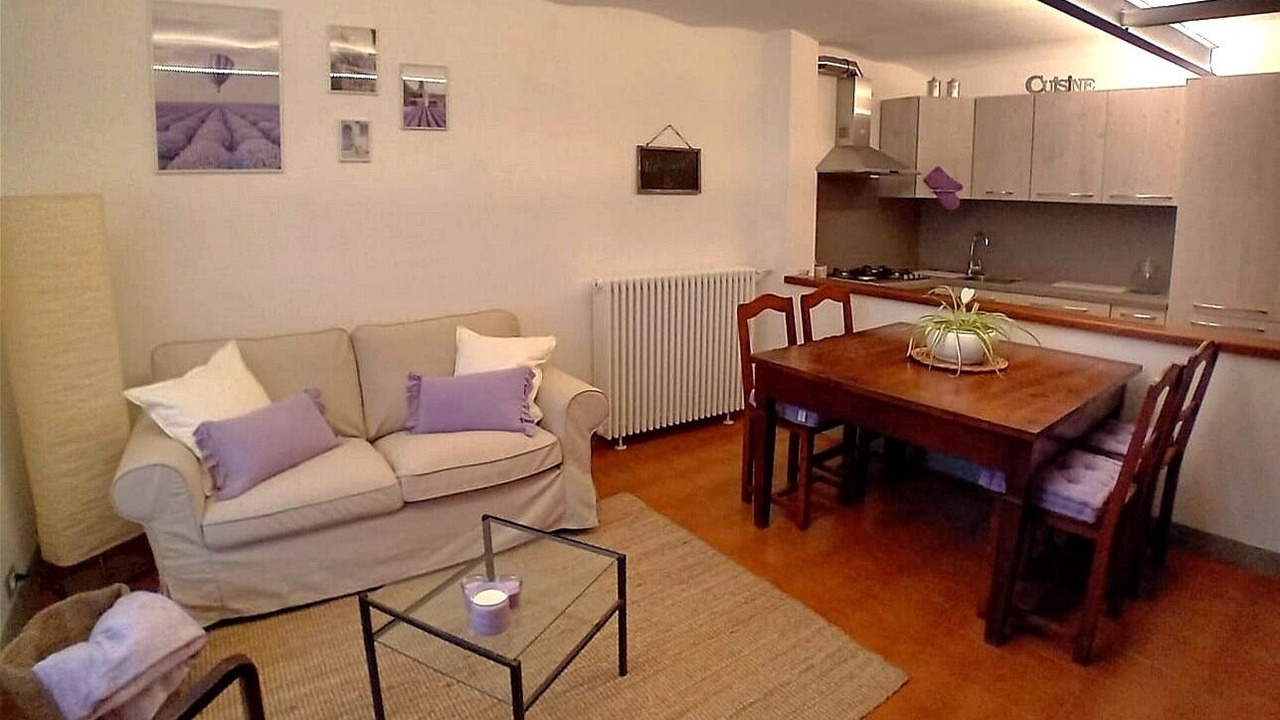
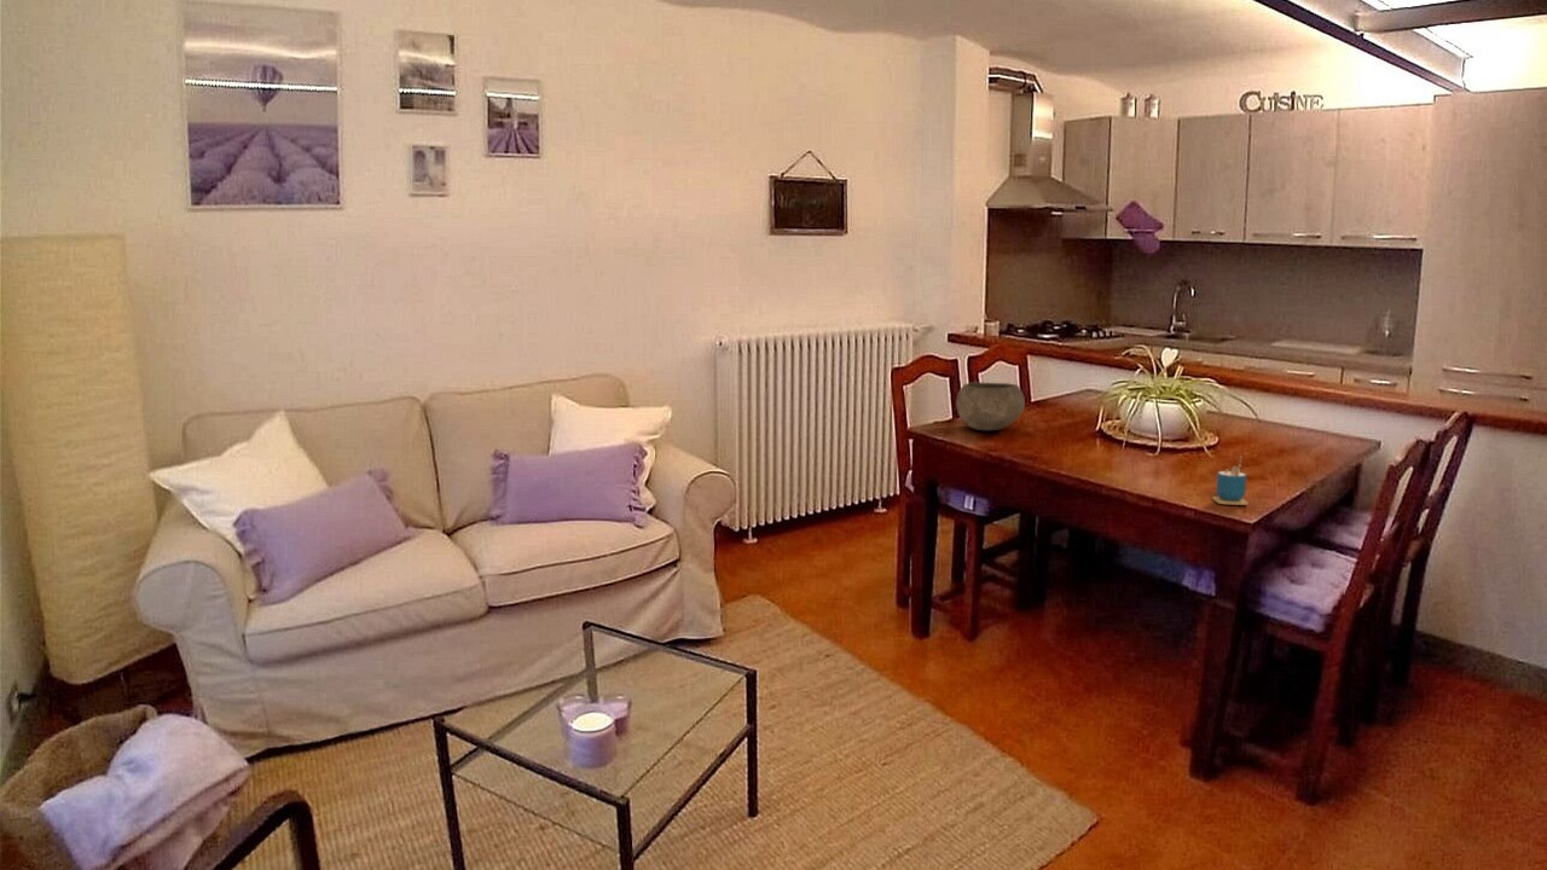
+ cup [1211,454,1248,506]
+ bowl [955,381,1026,431]
